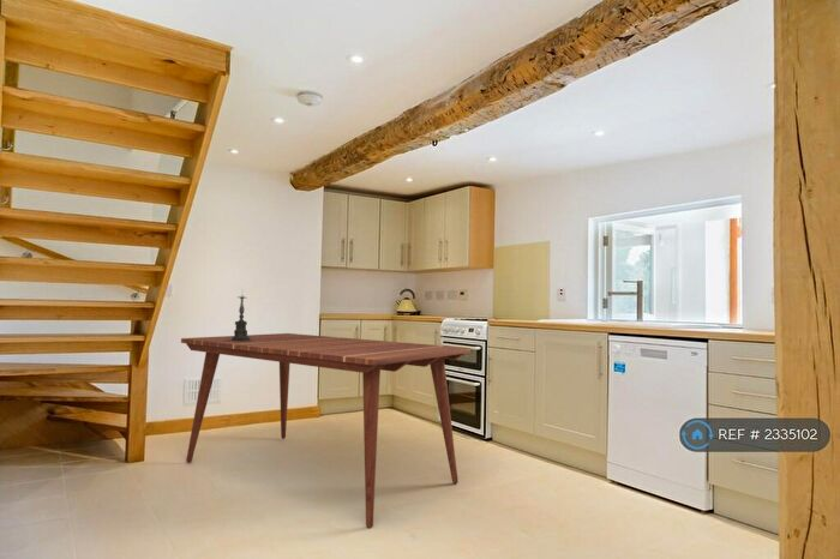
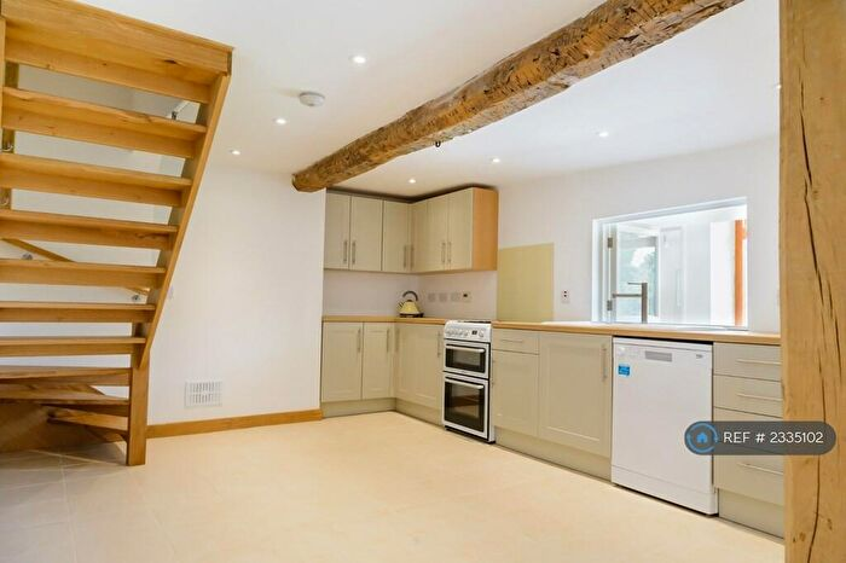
- candle holder [227,289,254,342]
- dining table [180,332,472,529]
